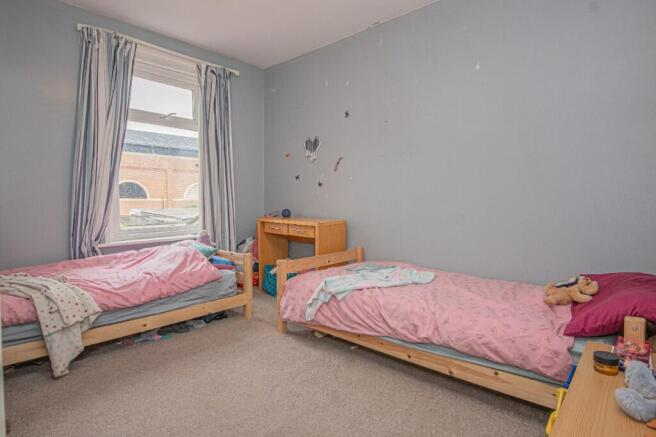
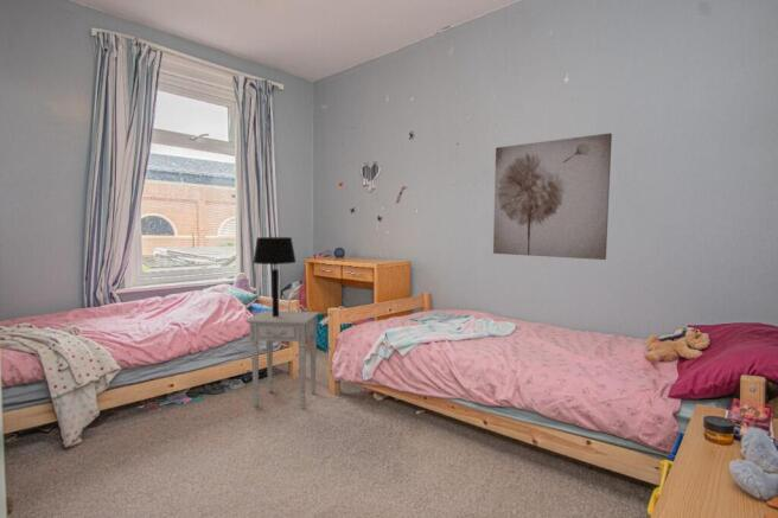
+ wall art [492,132,613,261]
+ table lamp [251,236,298,316]
+ nightstand [244,309,320,410]
